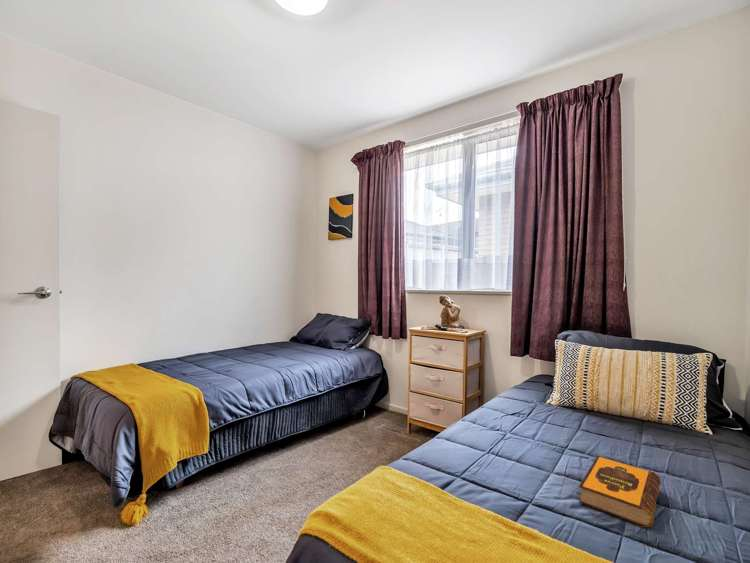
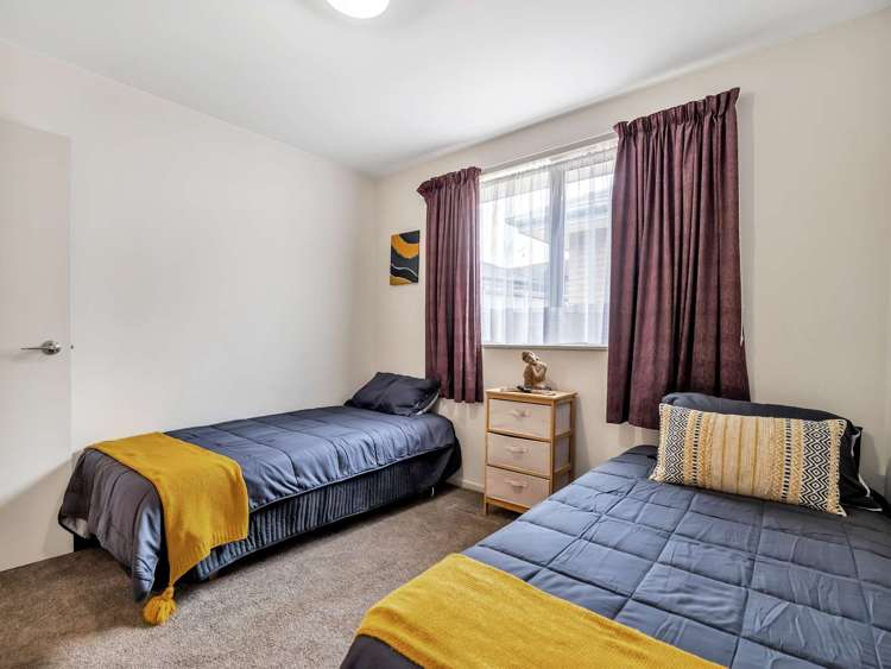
- hardback book [578,455,662,528]
